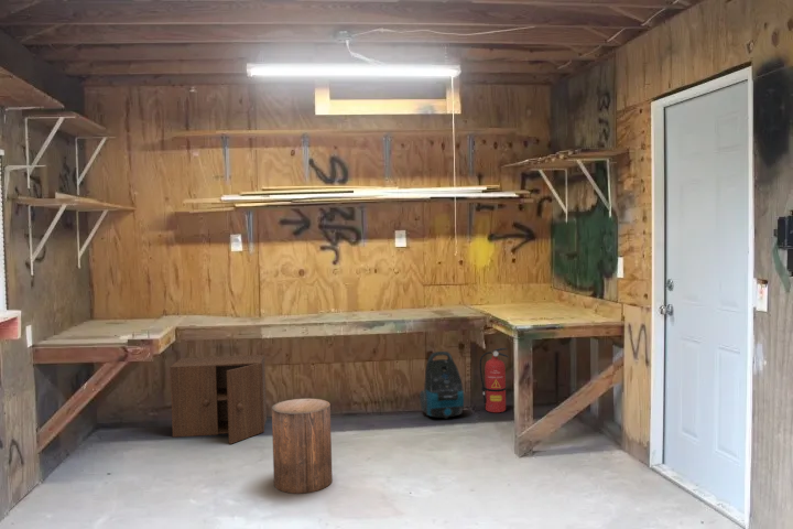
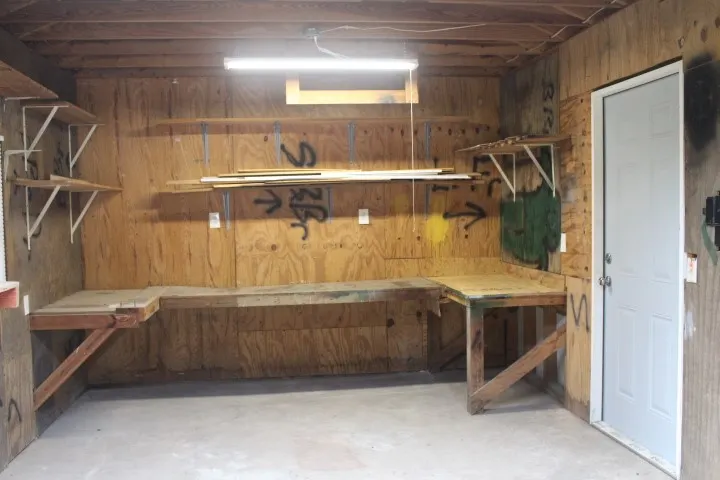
- cabinet [169,354,268,445]
- vacuum cleaner [419,350,465,420]
- fire extinguisher [478,347,510,413]
- stool [271,398,334,495]
